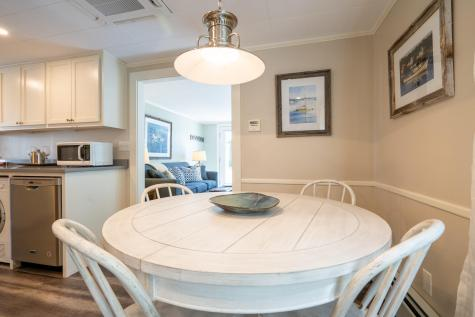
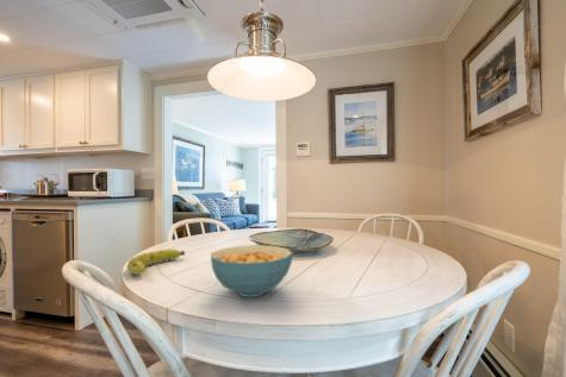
+ cereal bowl [210,244,293,299]
+ fruit [126,247,186,276]
